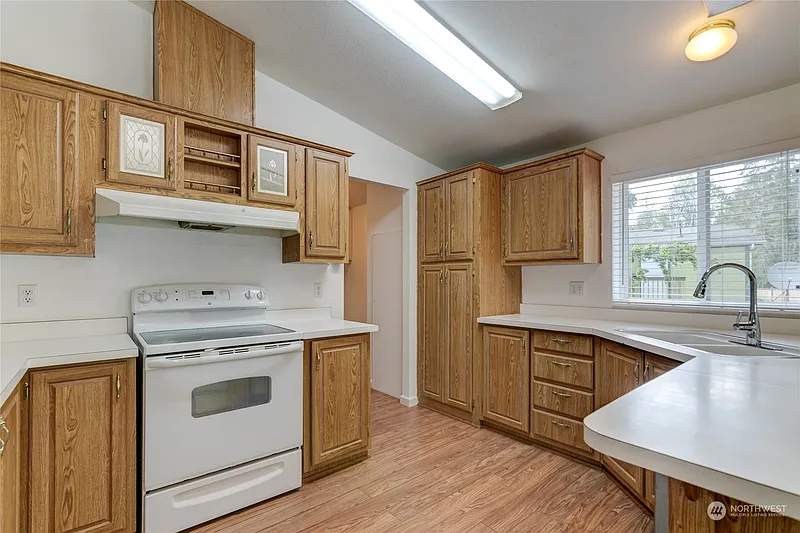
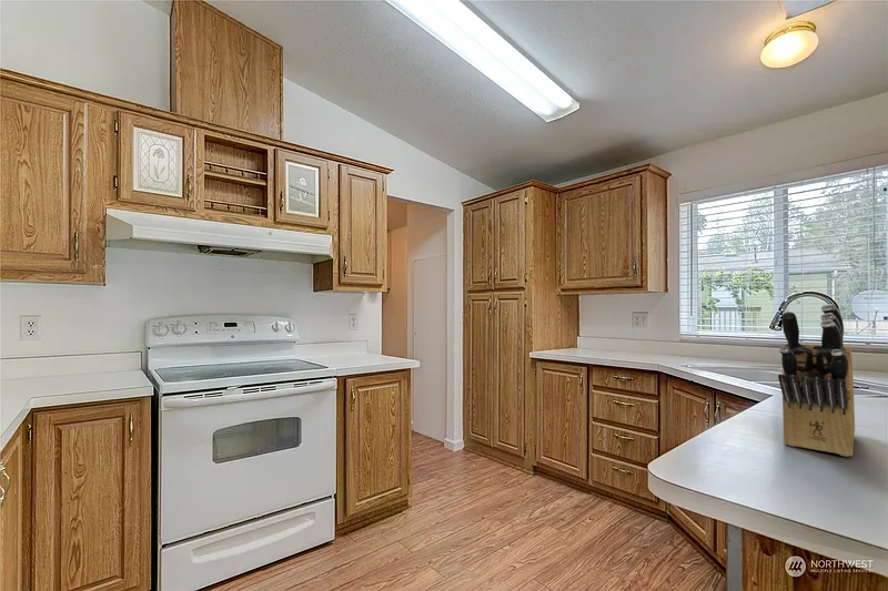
+ knife block [777,303,856,458]
